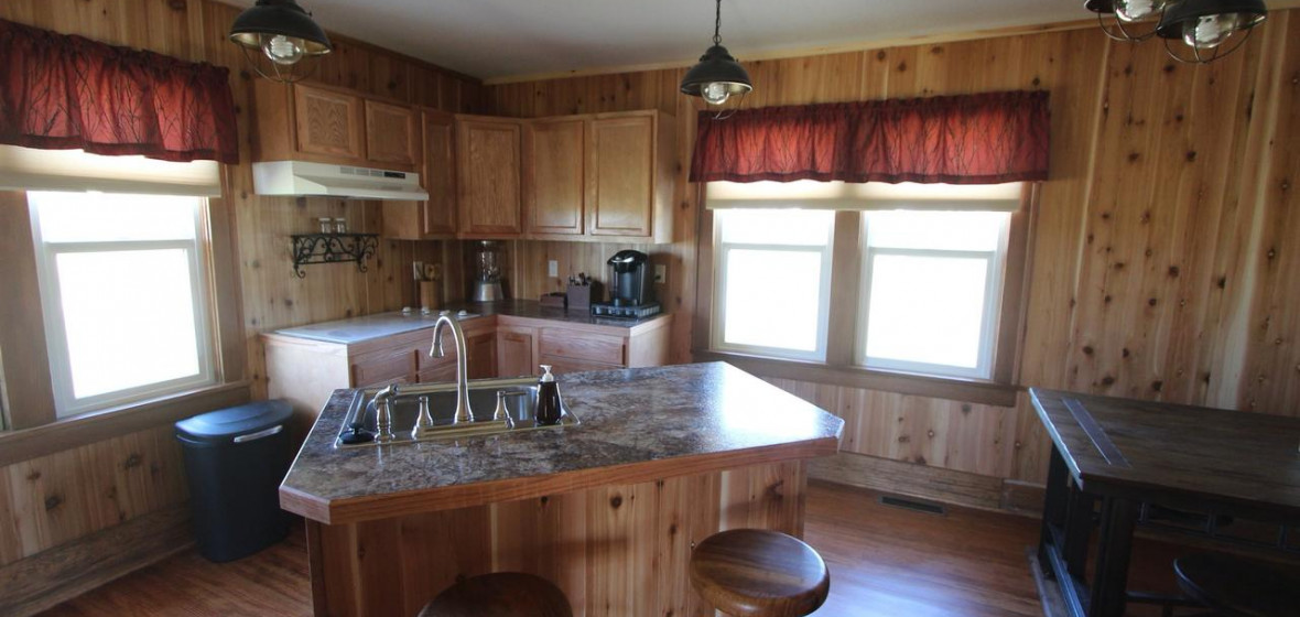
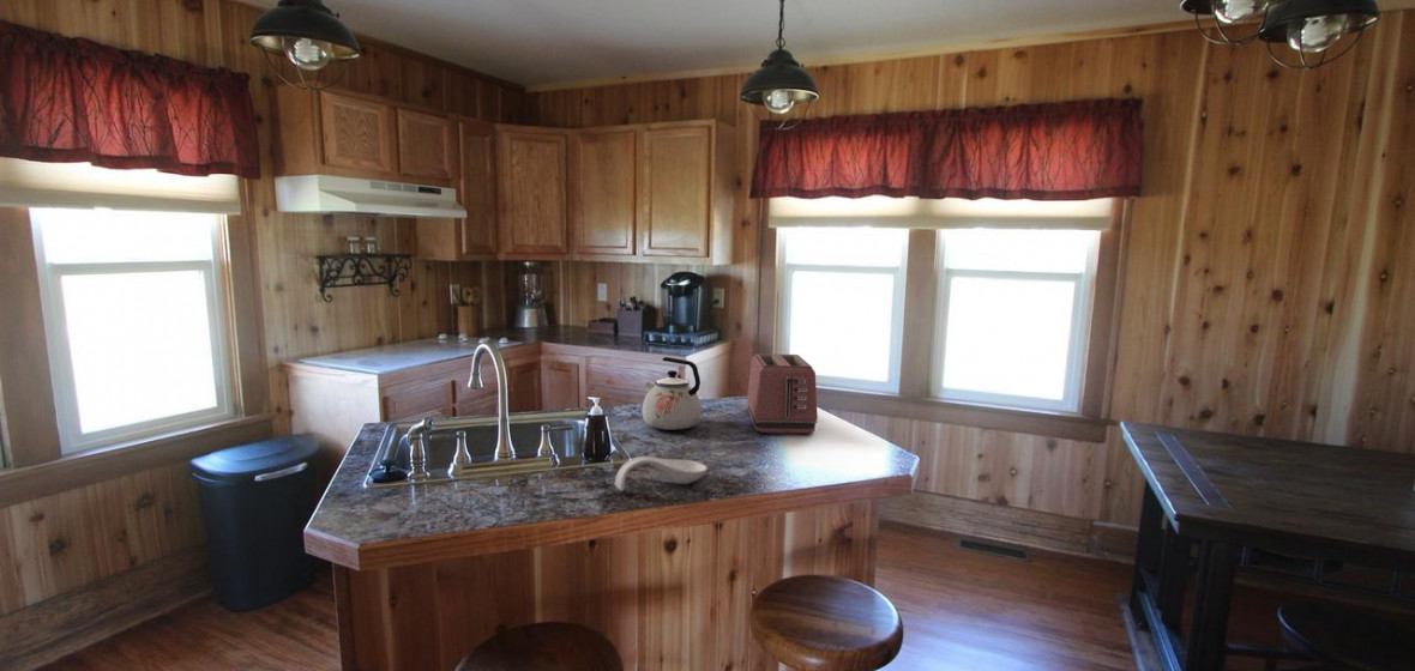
+ spoon rest [614,455,709,492]
+ toaster [746,352,819,434]
+ kettle [642,356,703,430]
